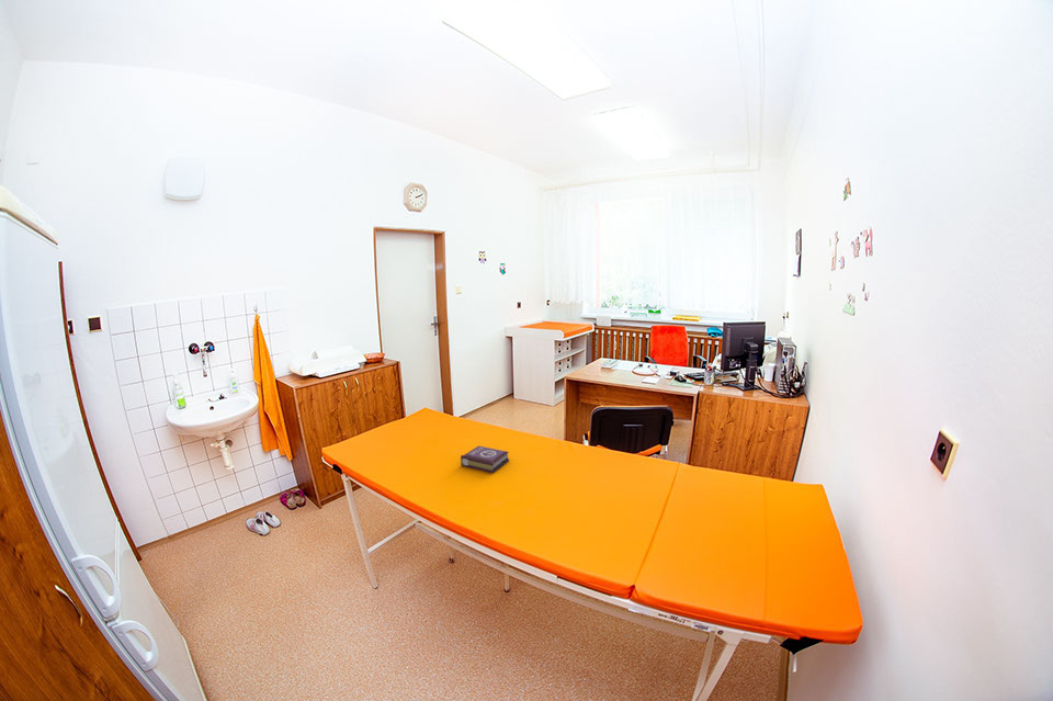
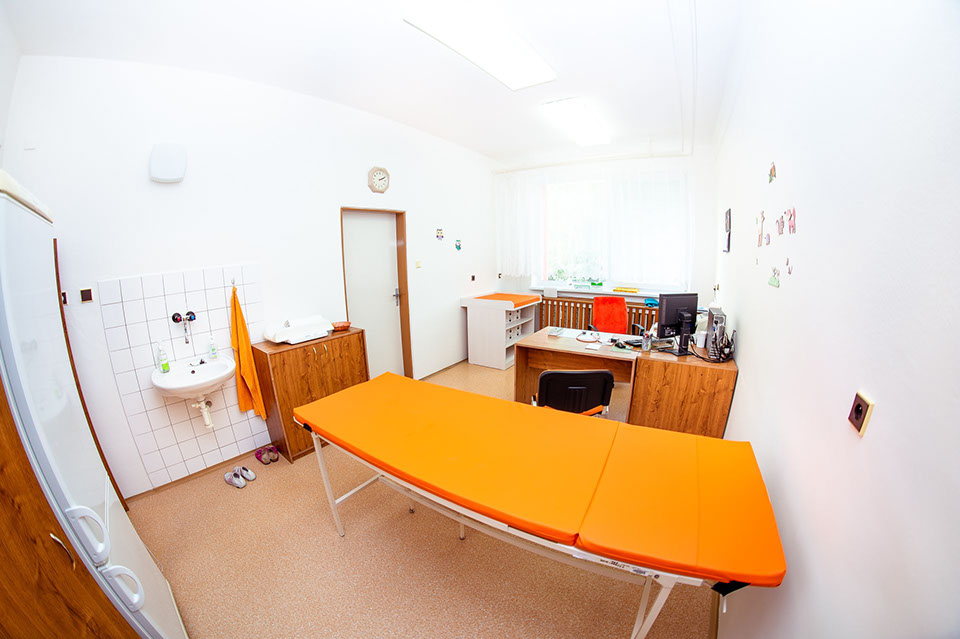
- book [460,445,510,474]
